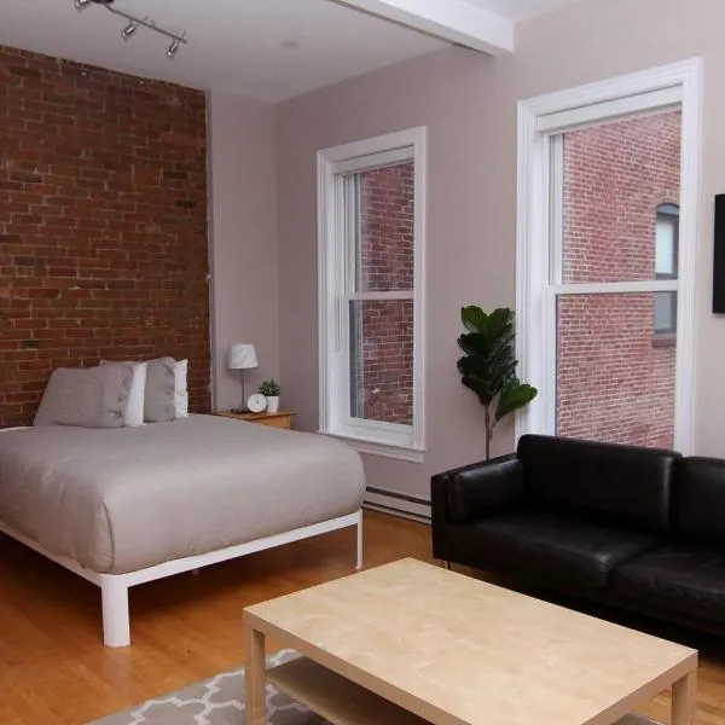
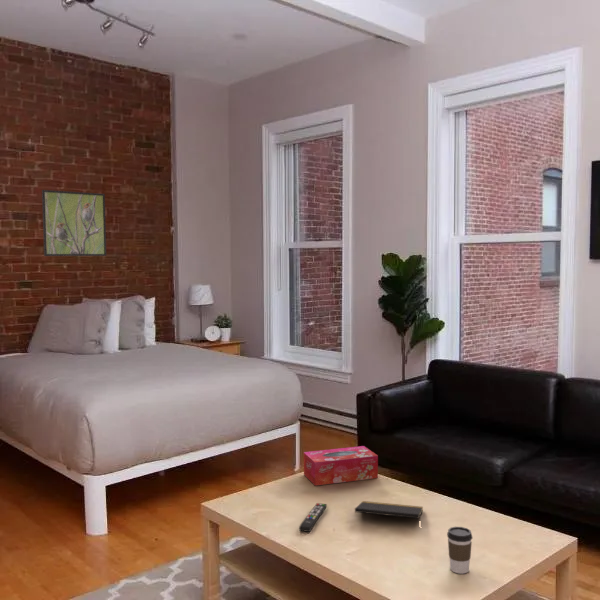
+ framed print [41,189,107,257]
+ tissue box [303,445,379,487]
+ coffee cup [446,526,473,575]
+ remote control [298,502,328,533]
+ notepad [354,500,424,520]
